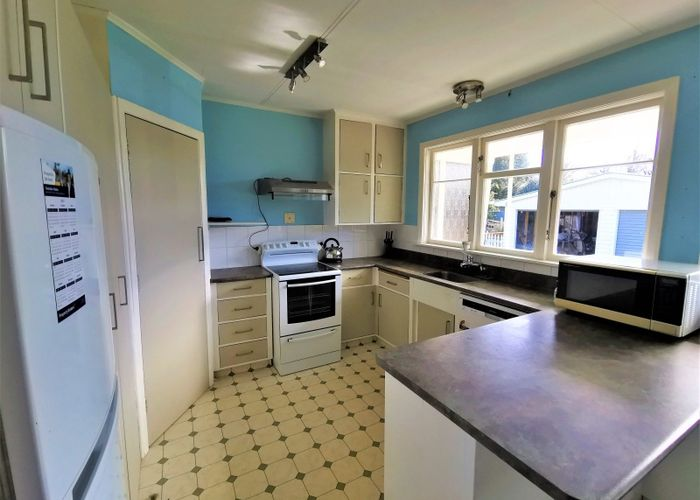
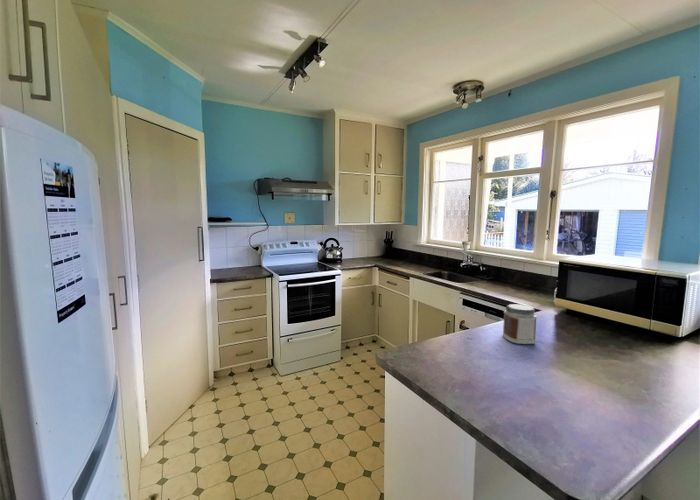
+ jar [501,303,538,345]
